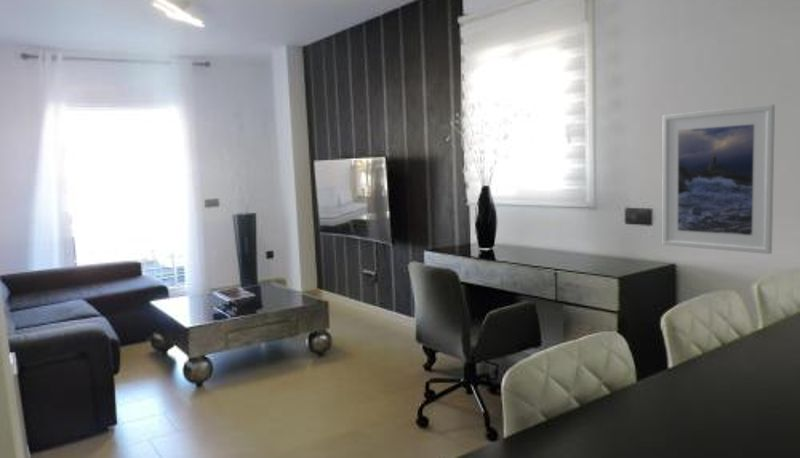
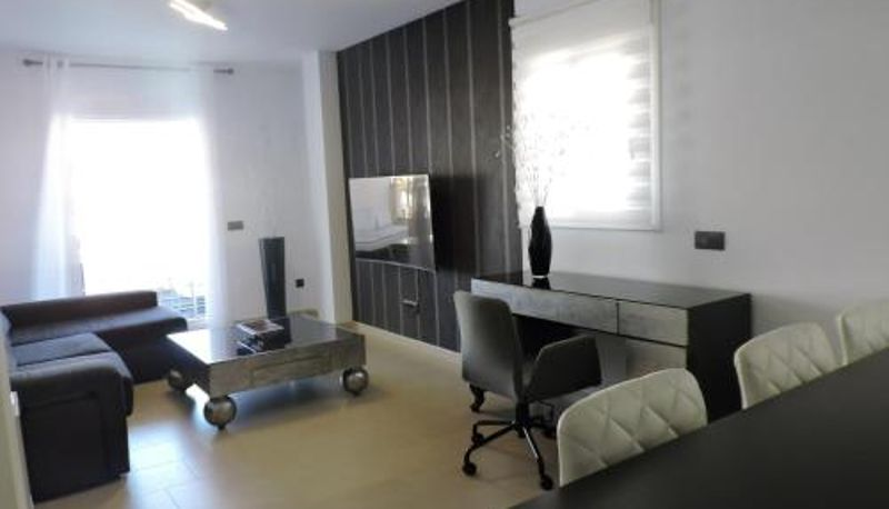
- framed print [662,103,776,255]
